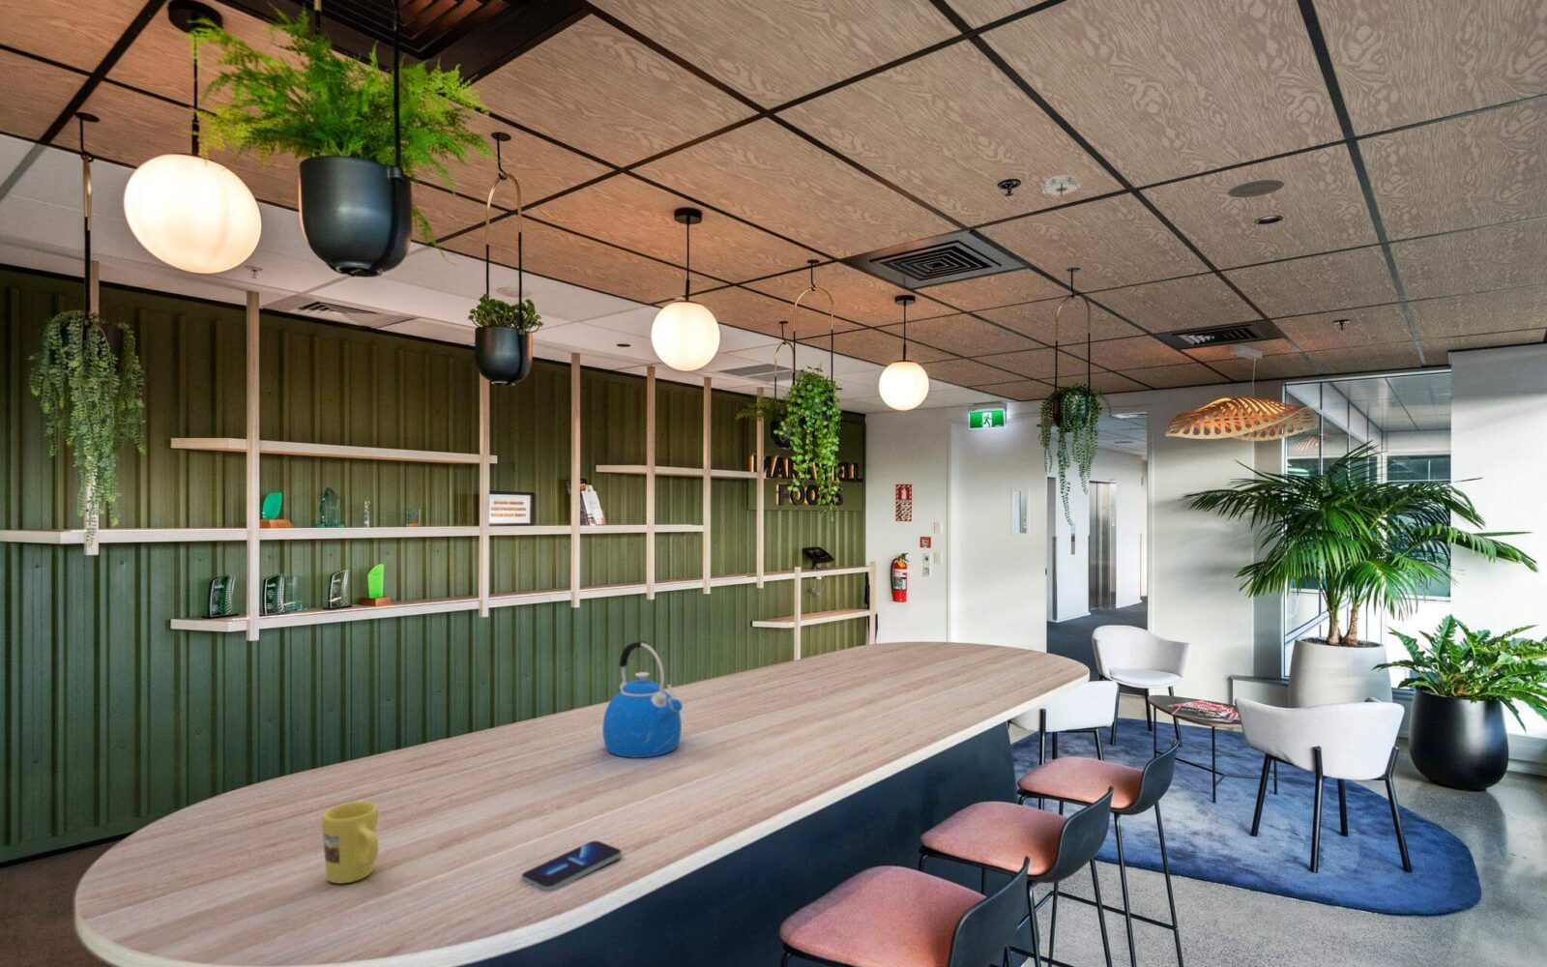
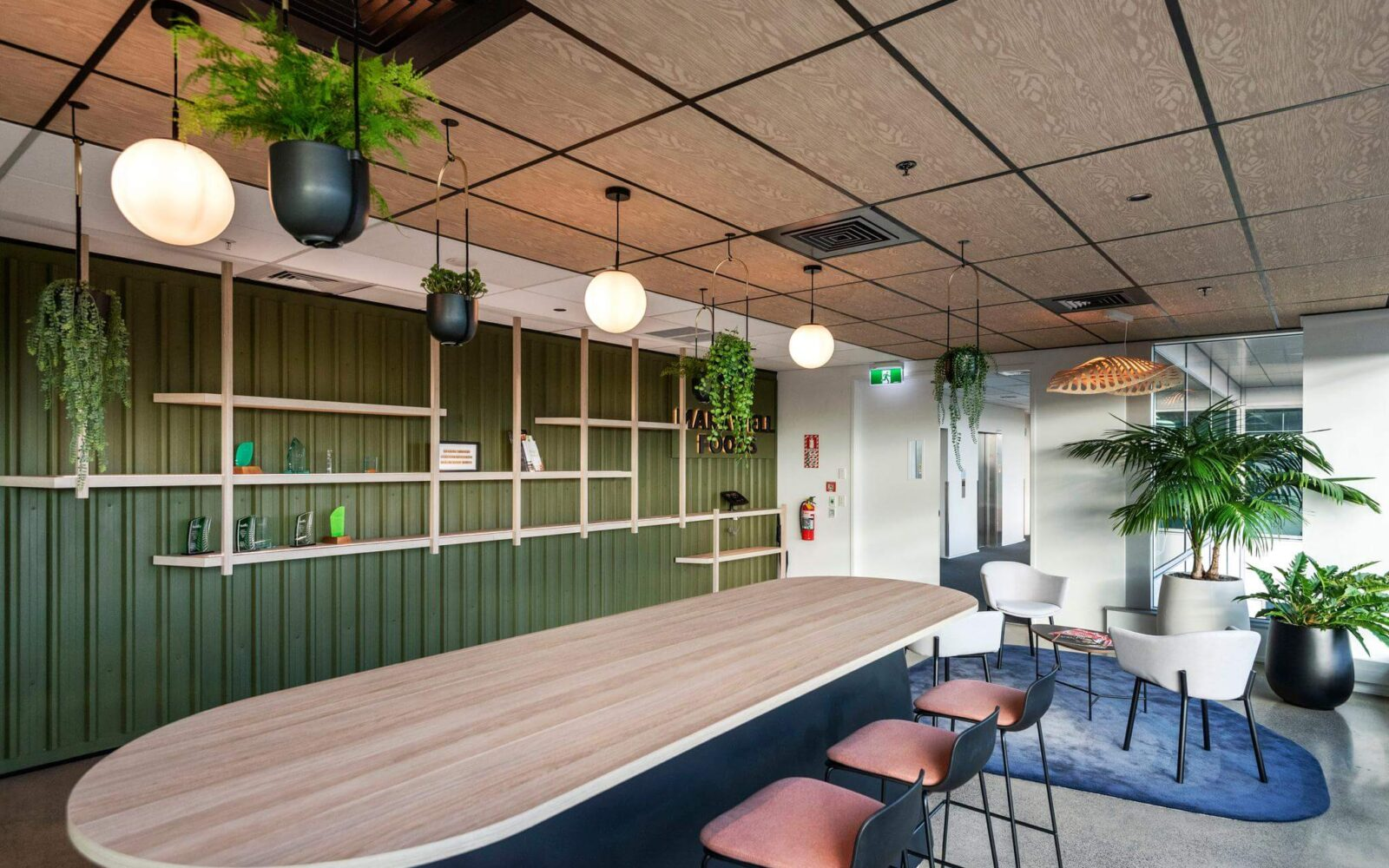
- recessed light [1227,179,1285,198]
- kettle [601,641,684,759]
- smartphone [520,839,623,892]
- smoke detector [1040,174,1081,199]
- mug [321,801,379,885]
